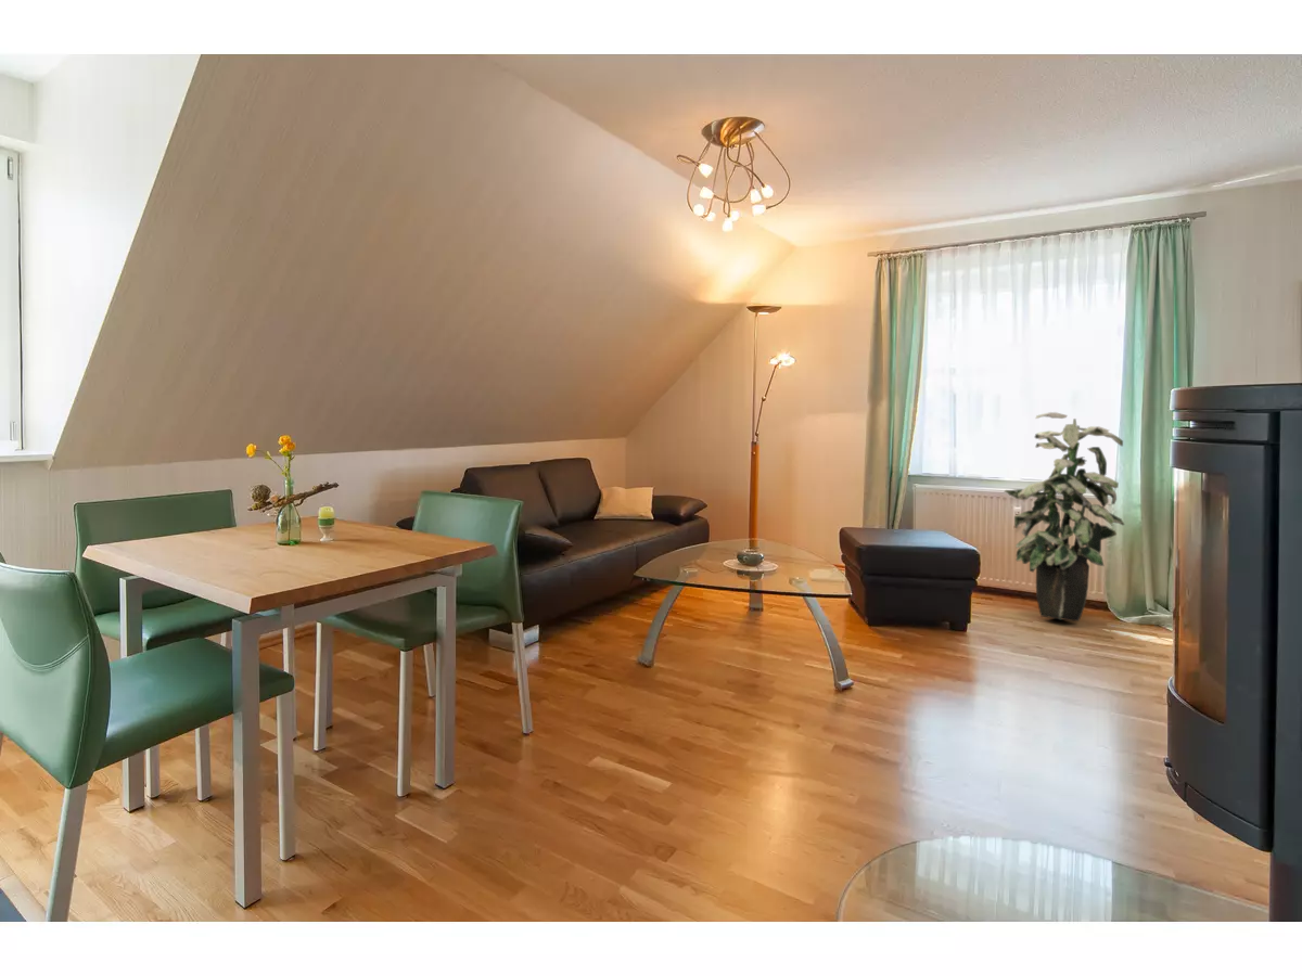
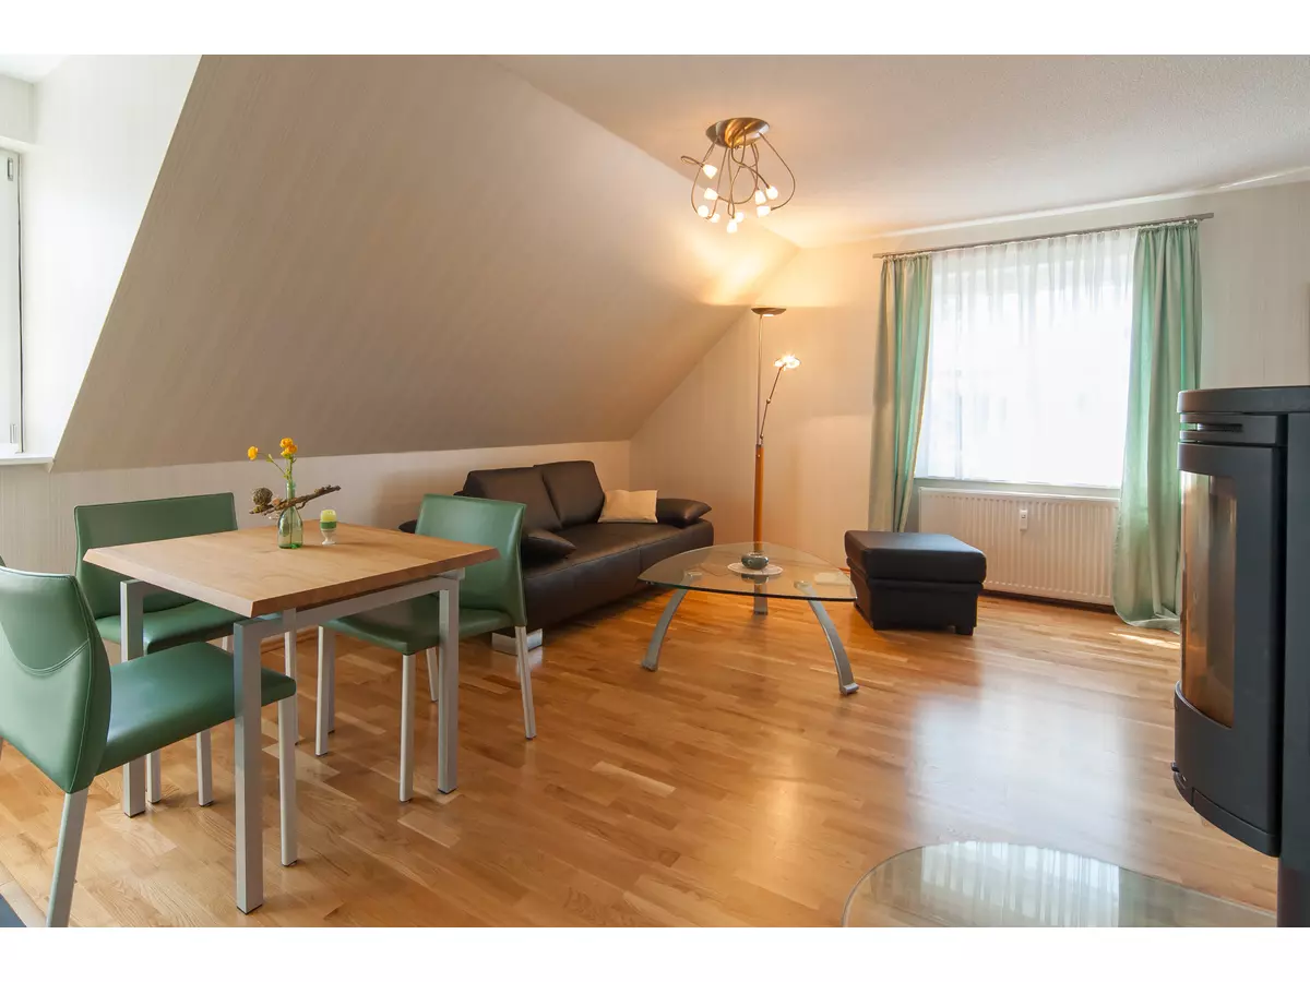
- indoor plant [1003,411,1125,622]
